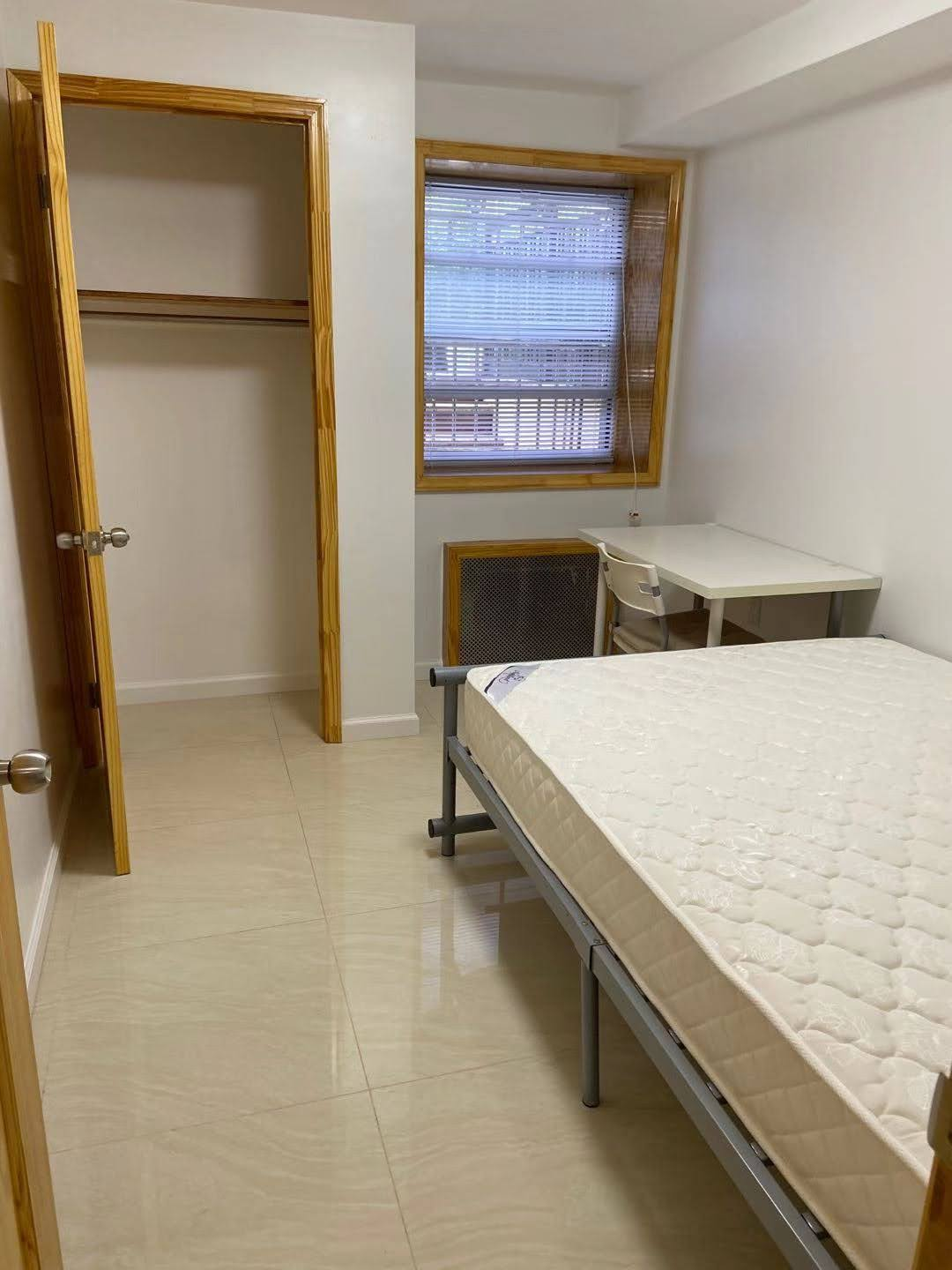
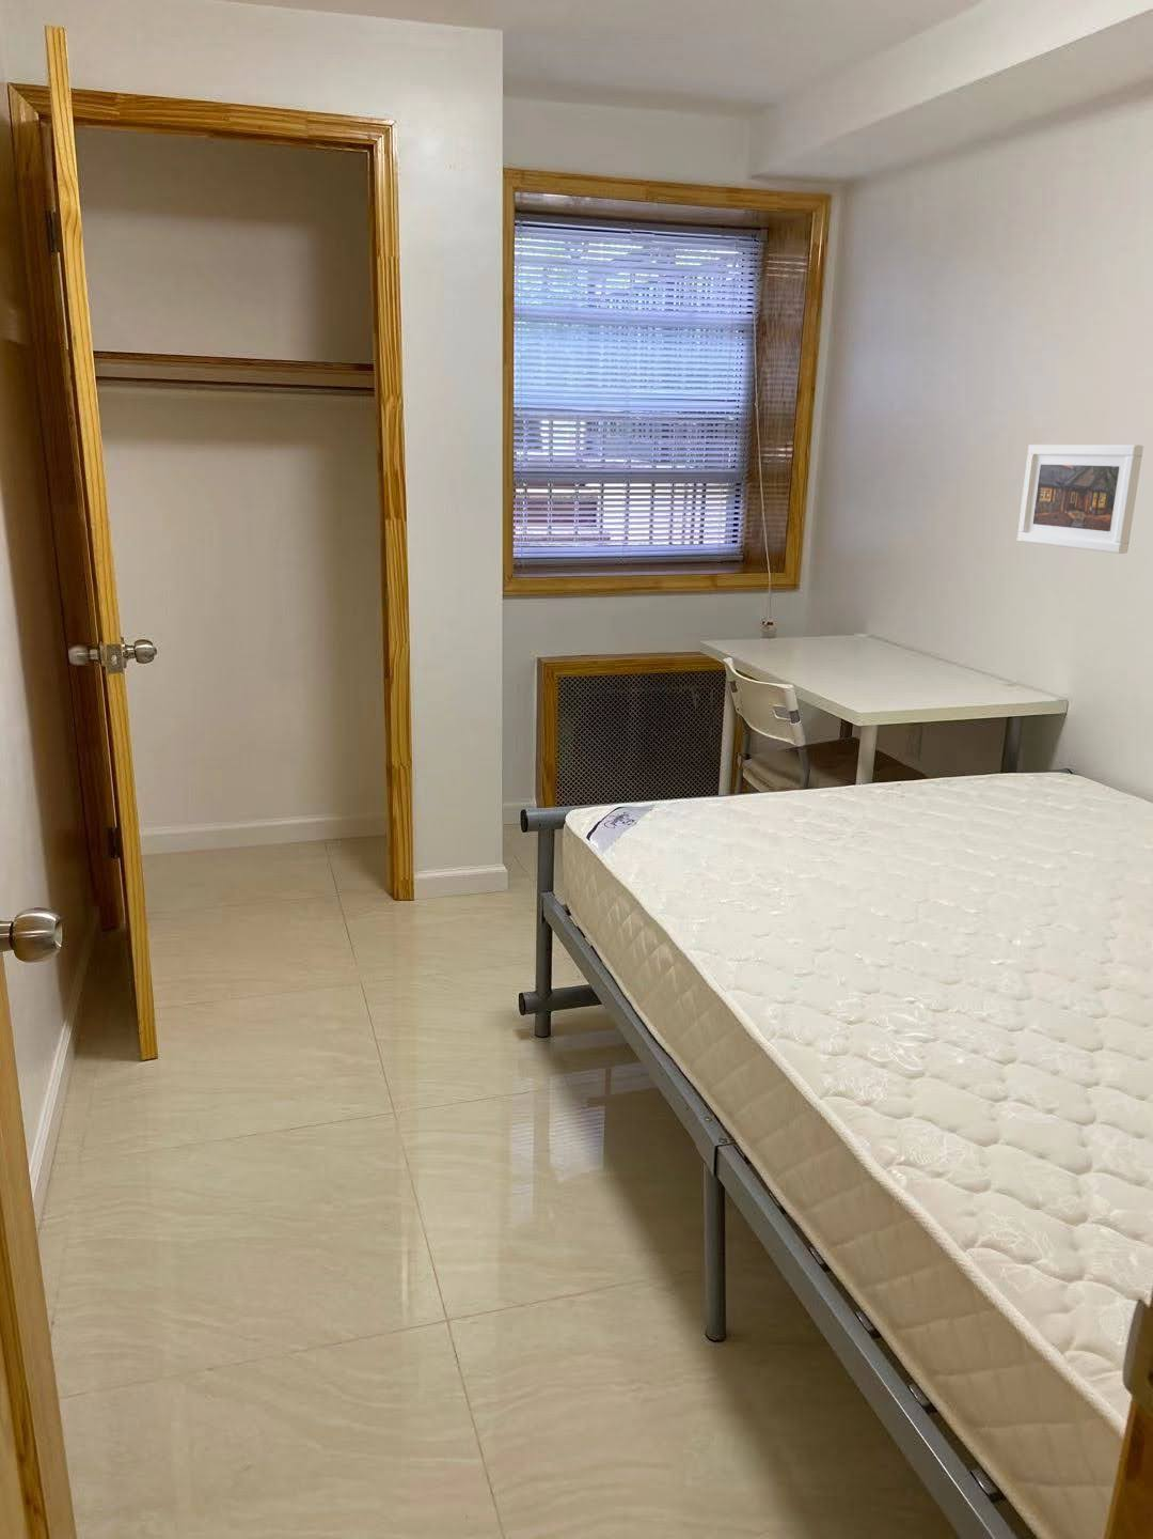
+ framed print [1016,444,1145,555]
